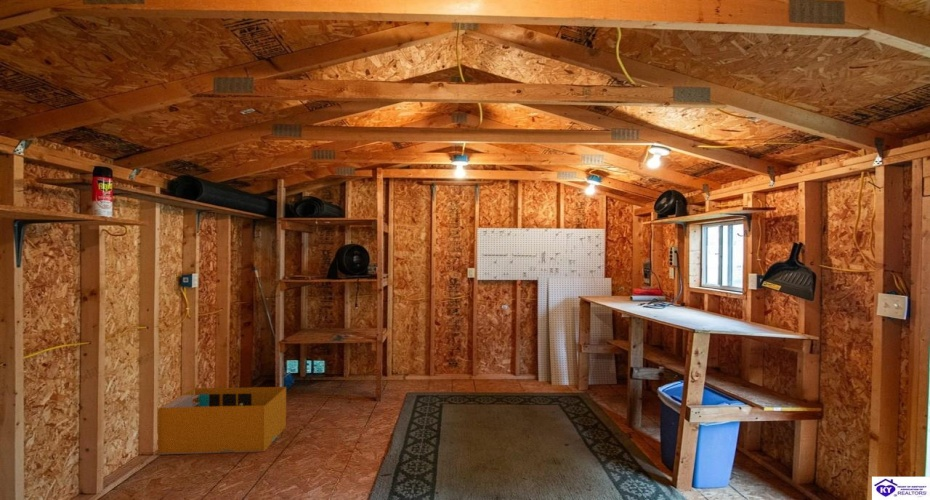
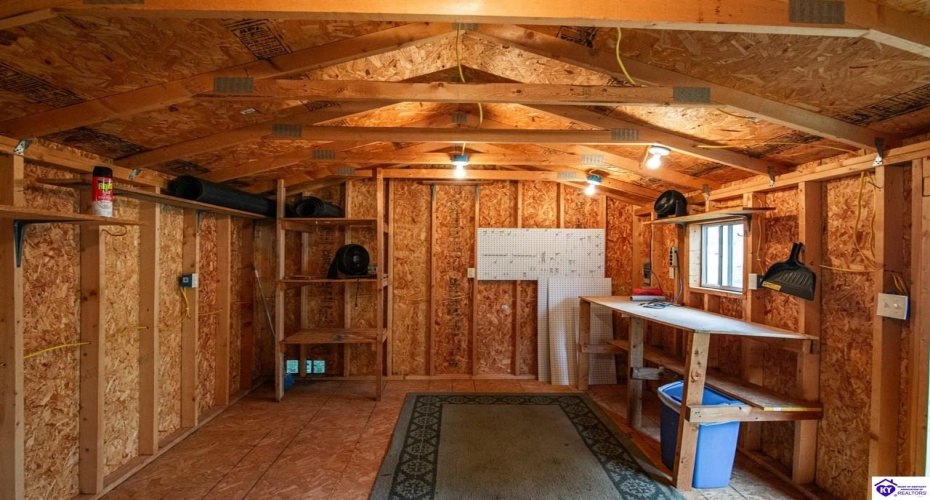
- storage bin [155,386,287,456]
